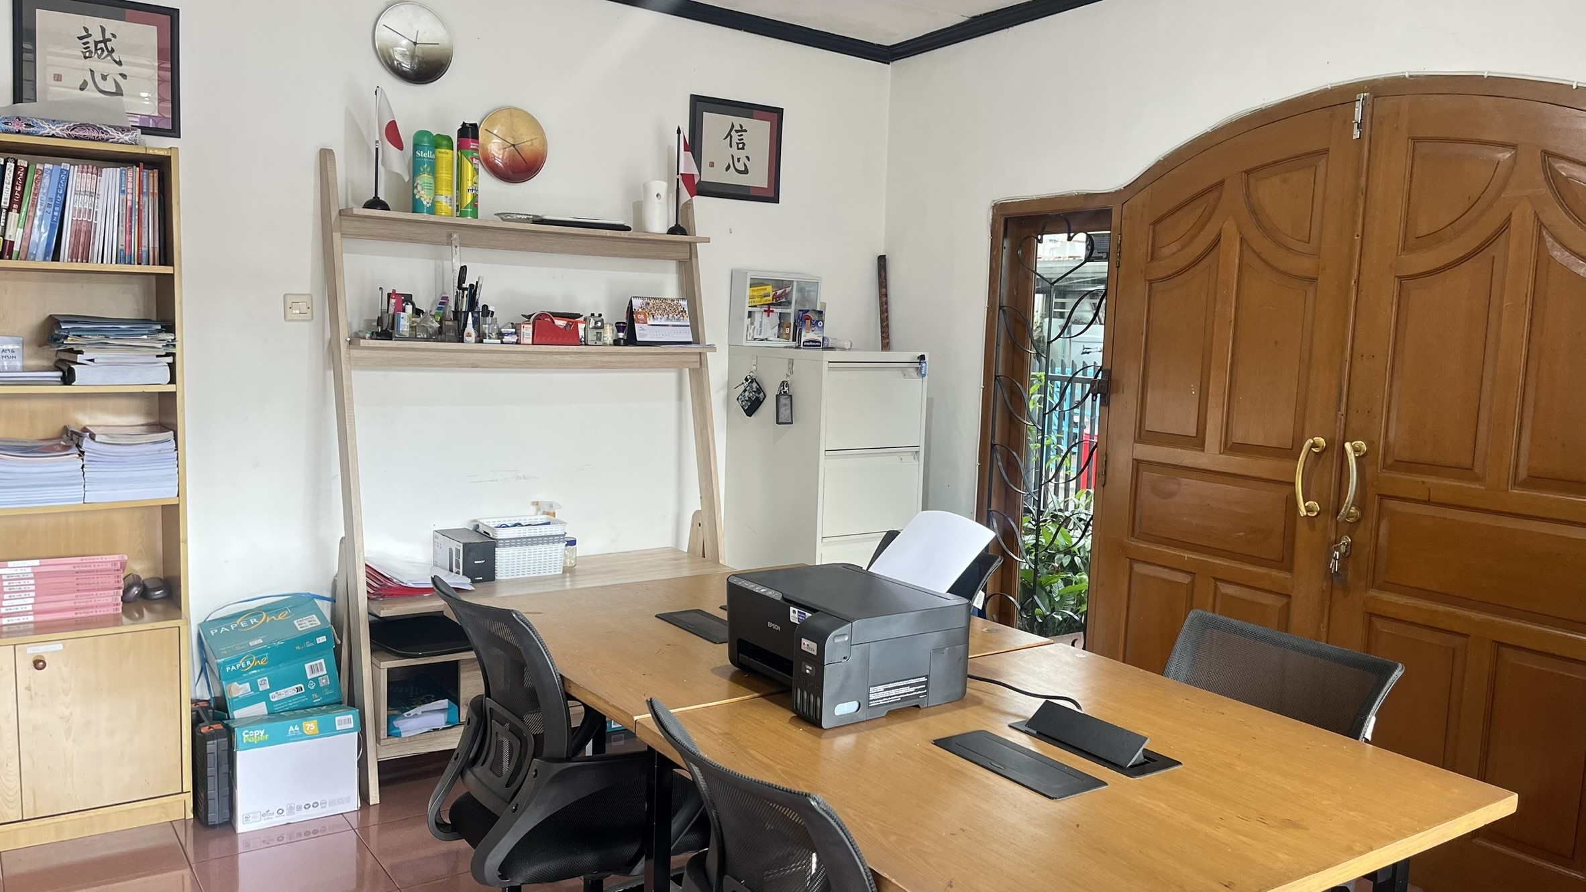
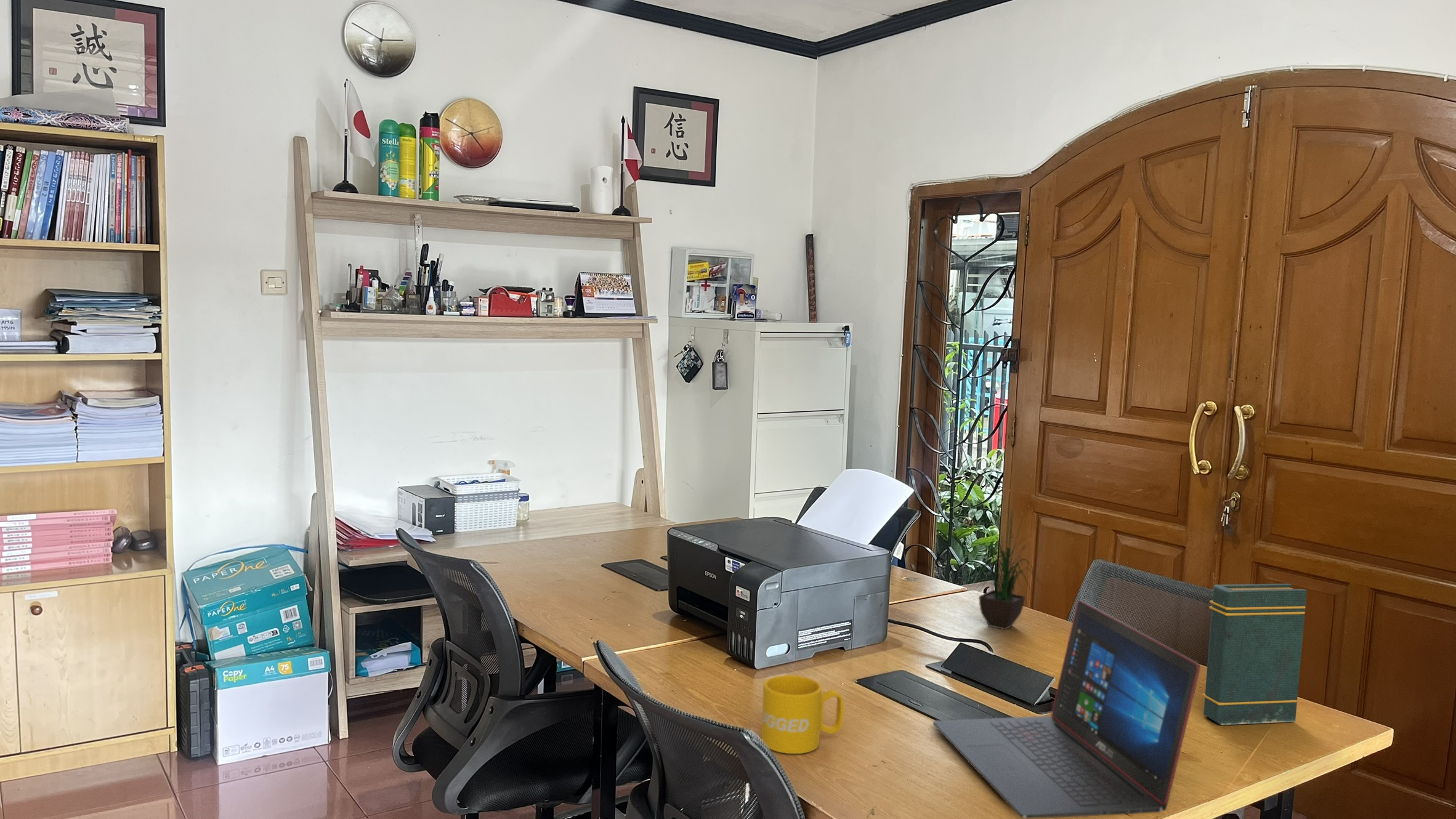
+ mug [761,674,844,754]
+ potted plant [963,490,1043,630]
+ laptop [932,600,1201,819]
+ book [1202,583,1308,725]
